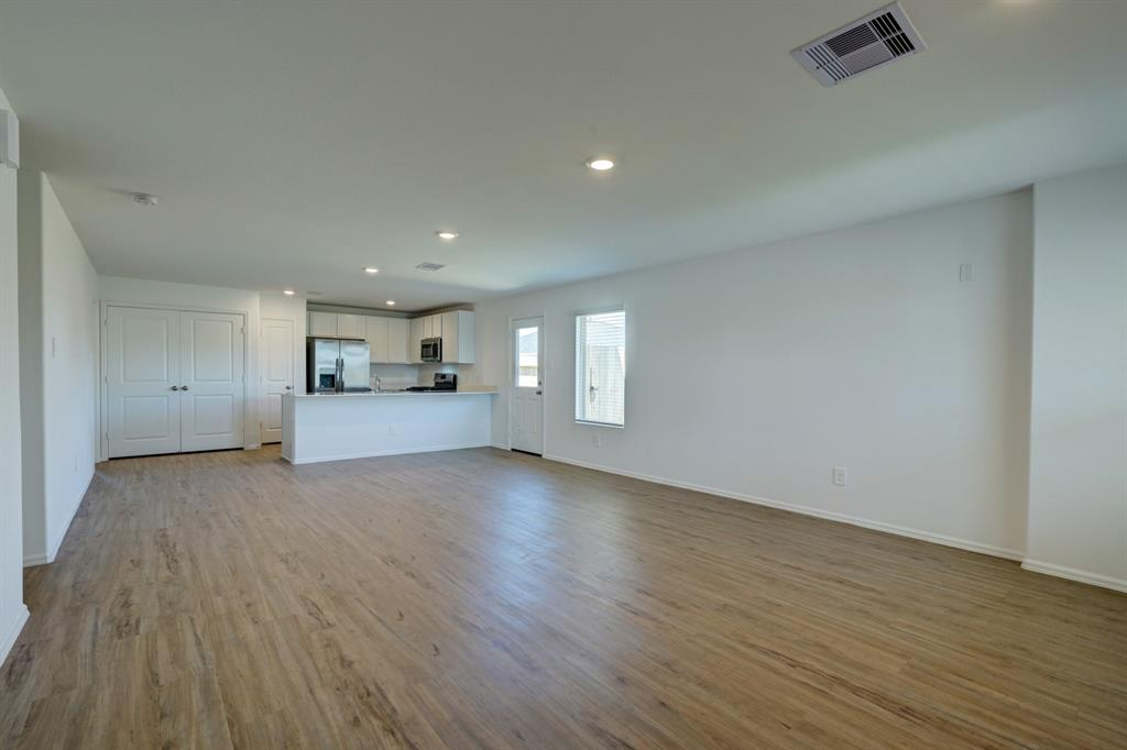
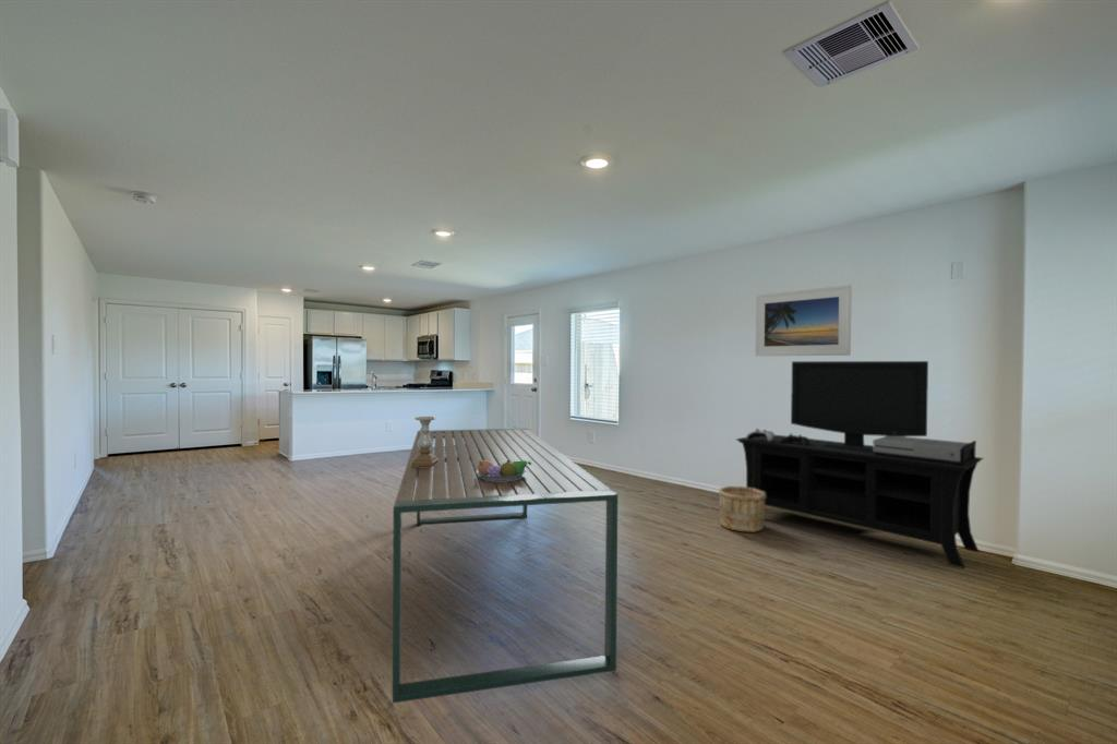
+ wooden bucket [718,485,766,533]
+ media console [734,360,984,569]
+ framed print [754,284,853,357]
+ dining table [392,428,618,704]
+ candle holder [411,416,439,467]
+ fruit bowl [477,459,531,481]
